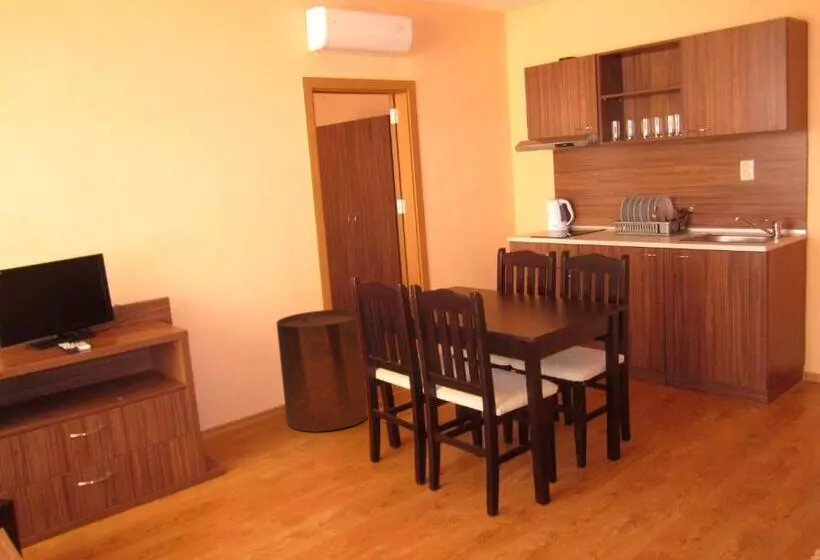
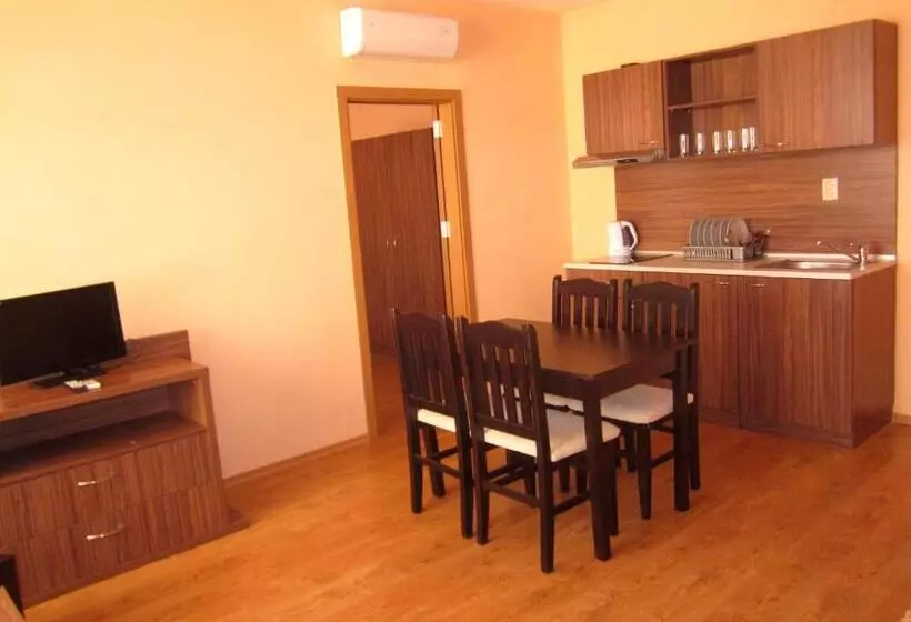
- trash can [275,309,369,433]
